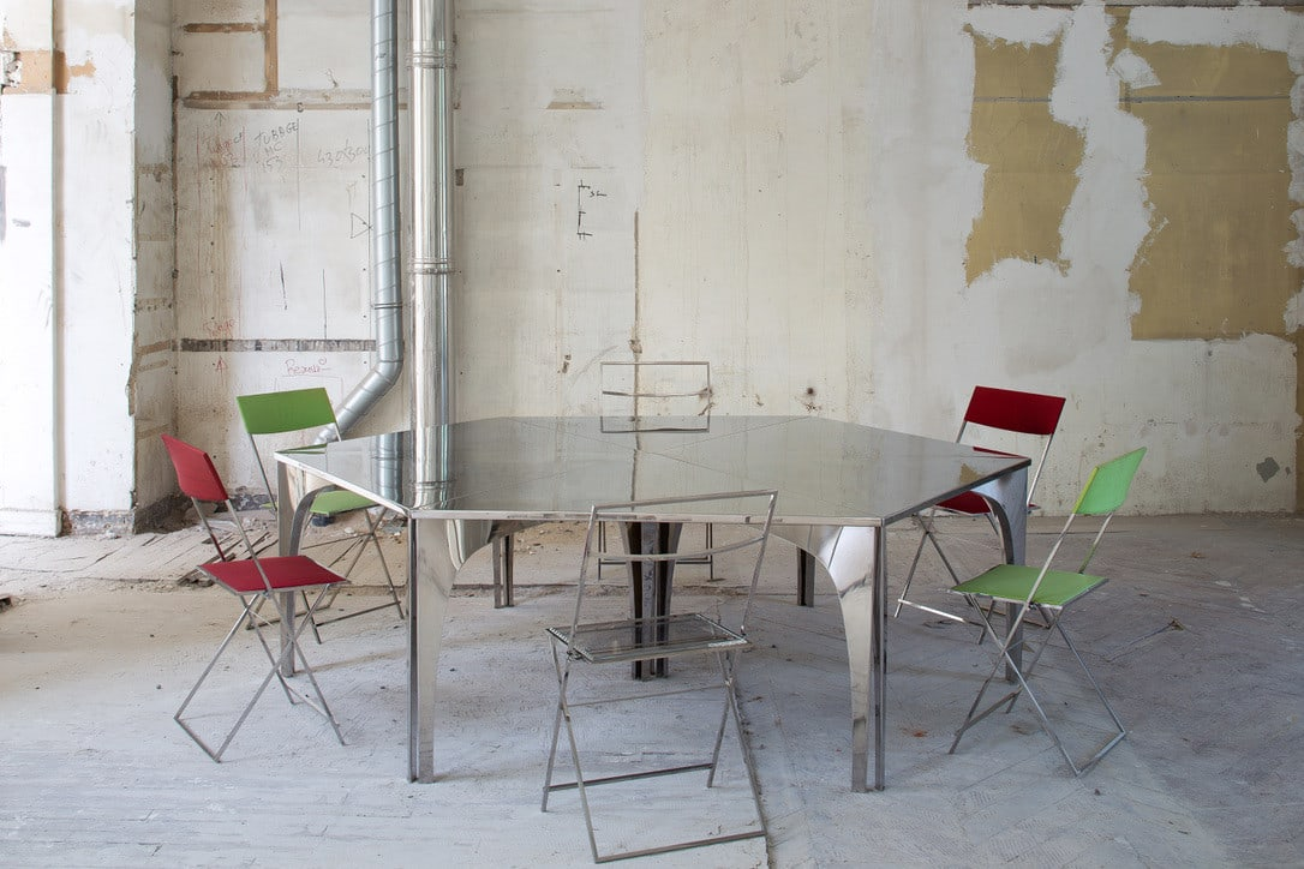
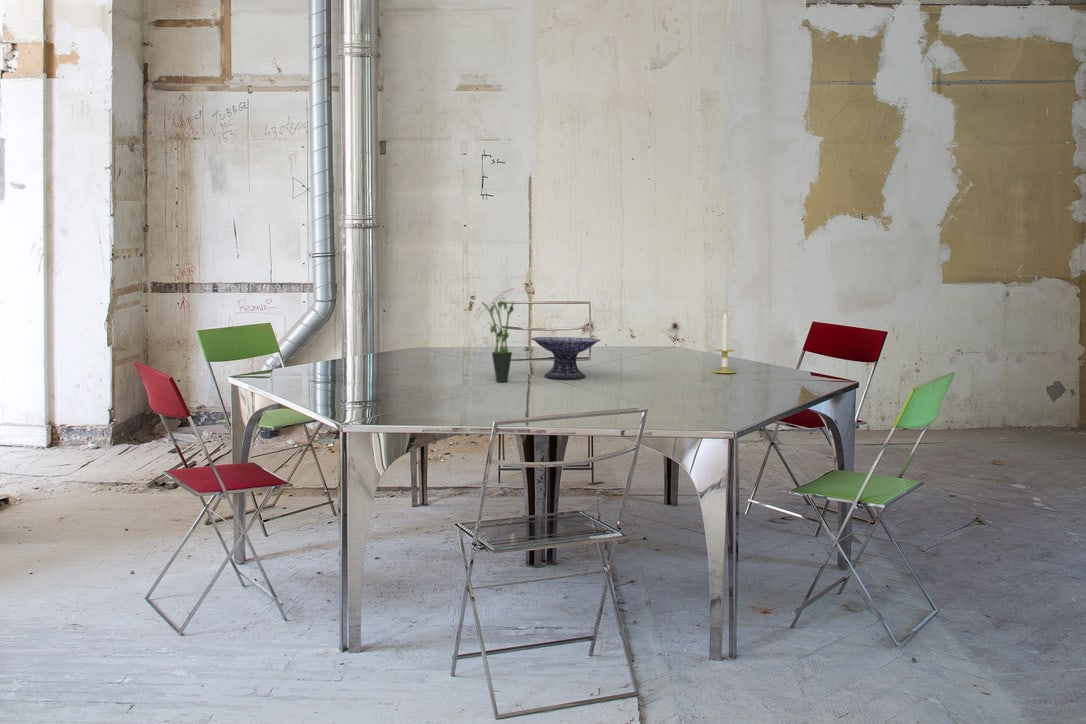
+ potted plant [475,296,515,383]
+ candle [712,311,737,374]
+ decorative bowl [530,336,601,379]
